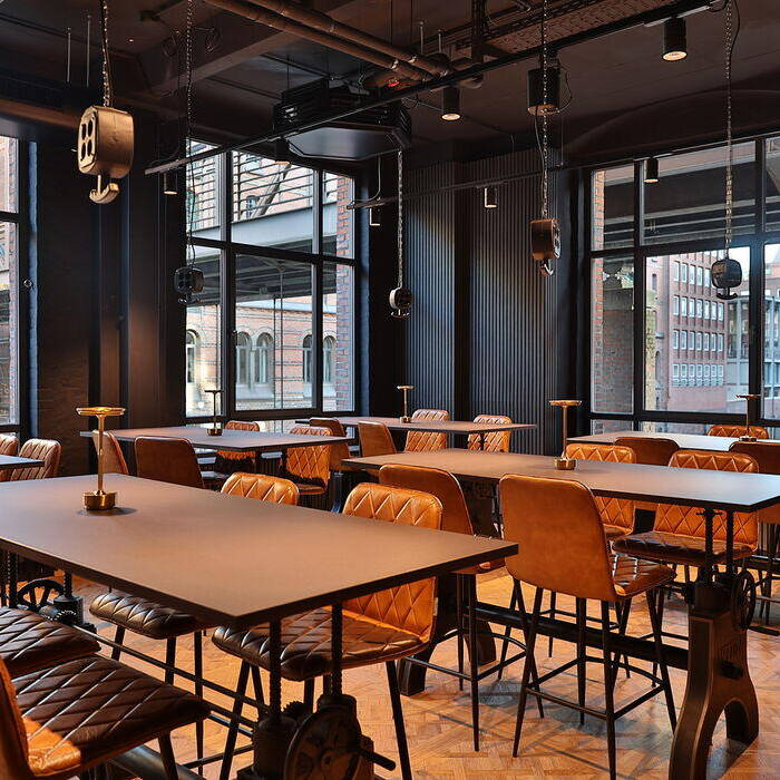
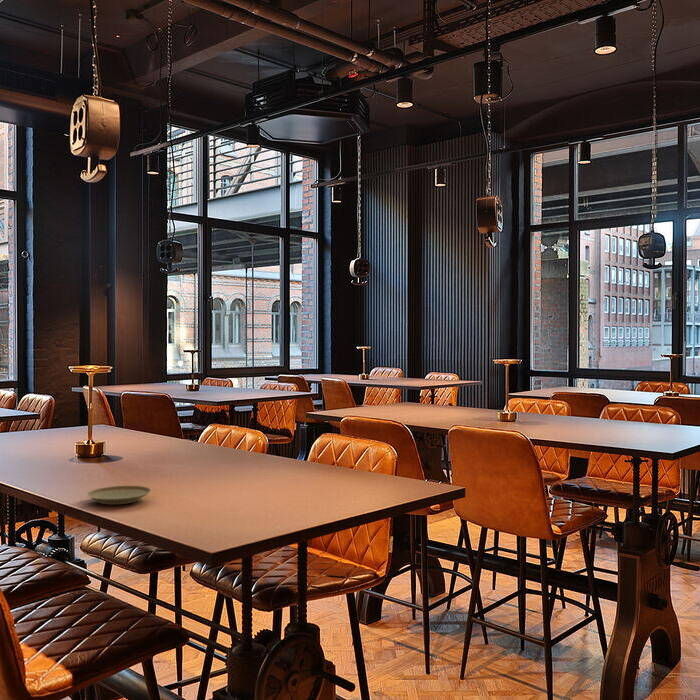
+ plate [85,485,153,505]
